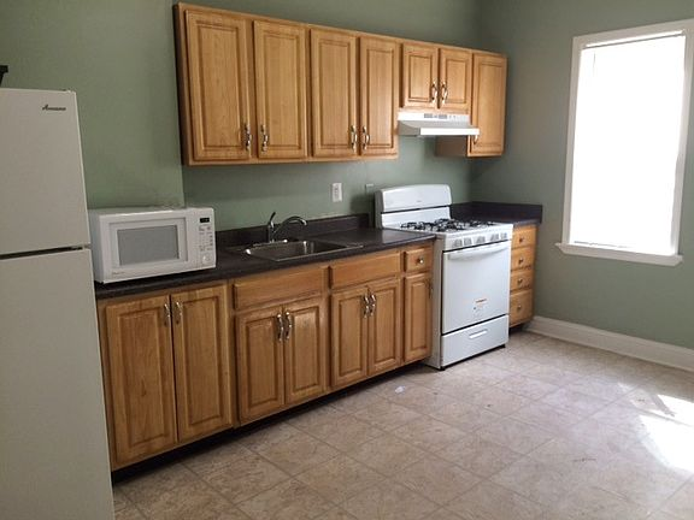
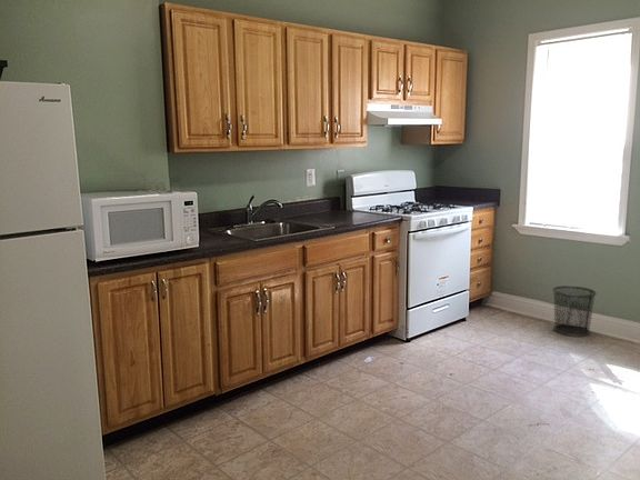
+ waste bin [551,284,598,338]
